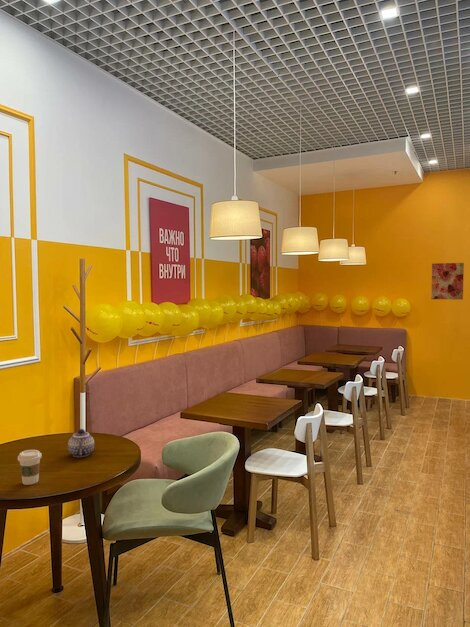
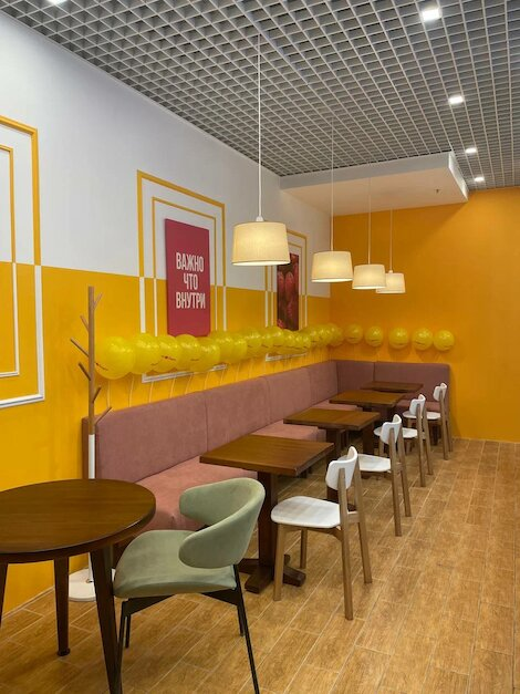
- wall art [430,262,465,301]
- coffee cup [17,449,43,486]
- teapot [67,428,95,458]
